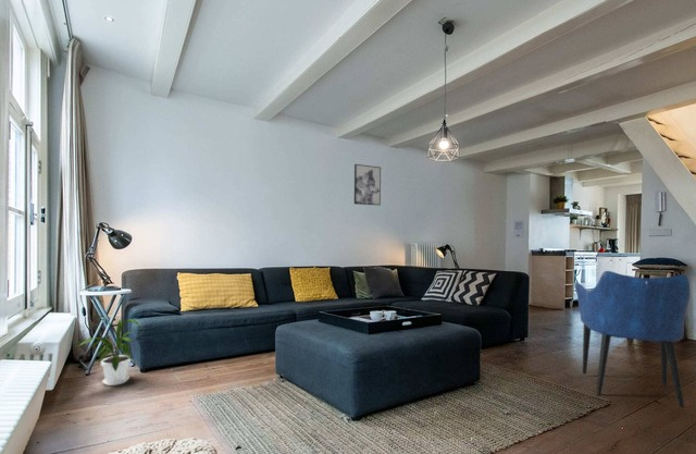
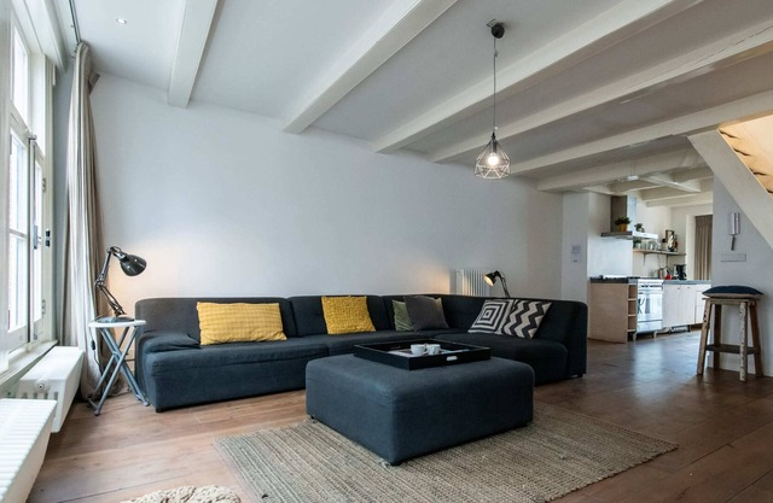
- wall art [353,163,382,207]
- house plant [75,314,144,386]
- armchair [573,270,691,408]
